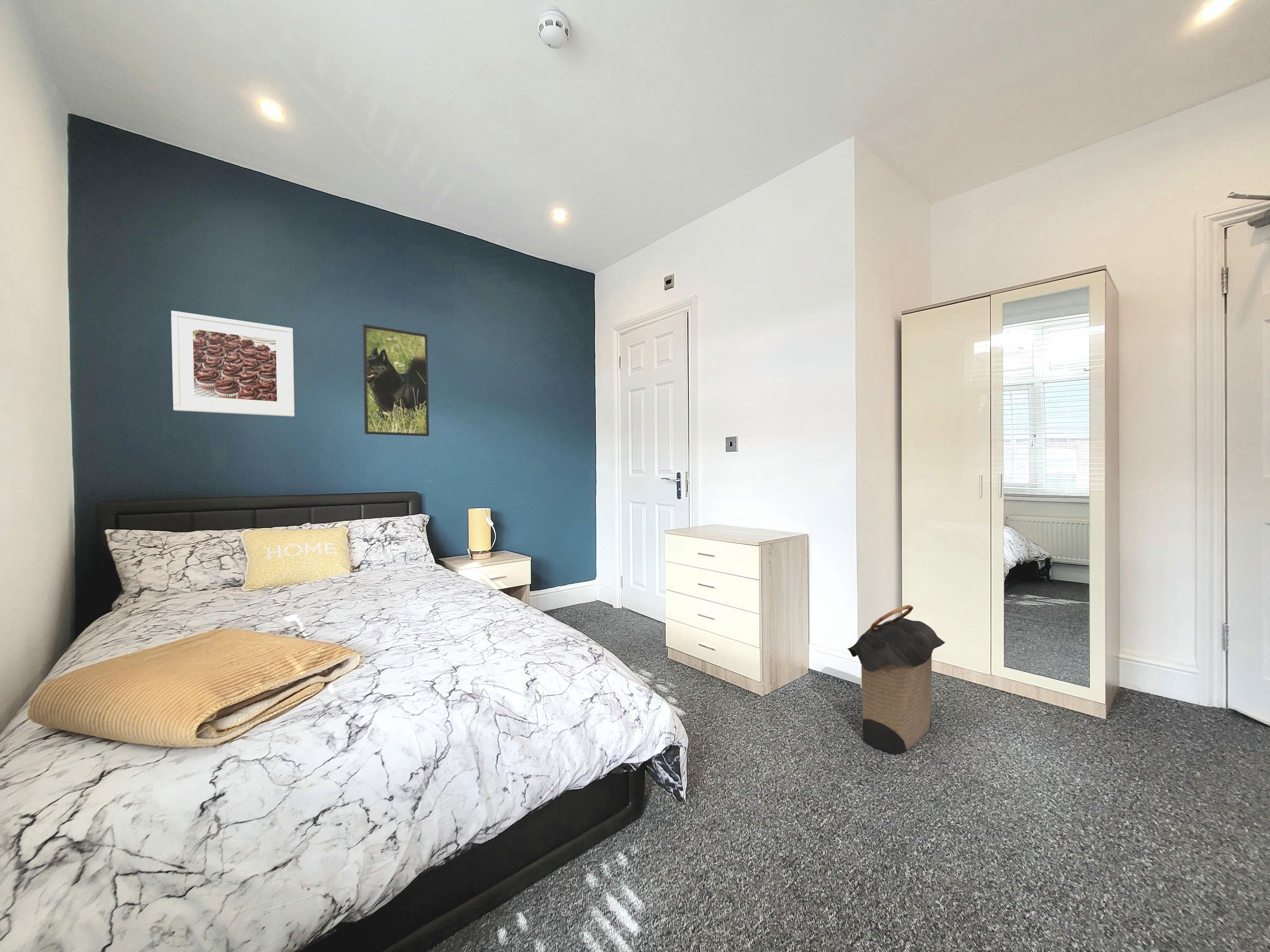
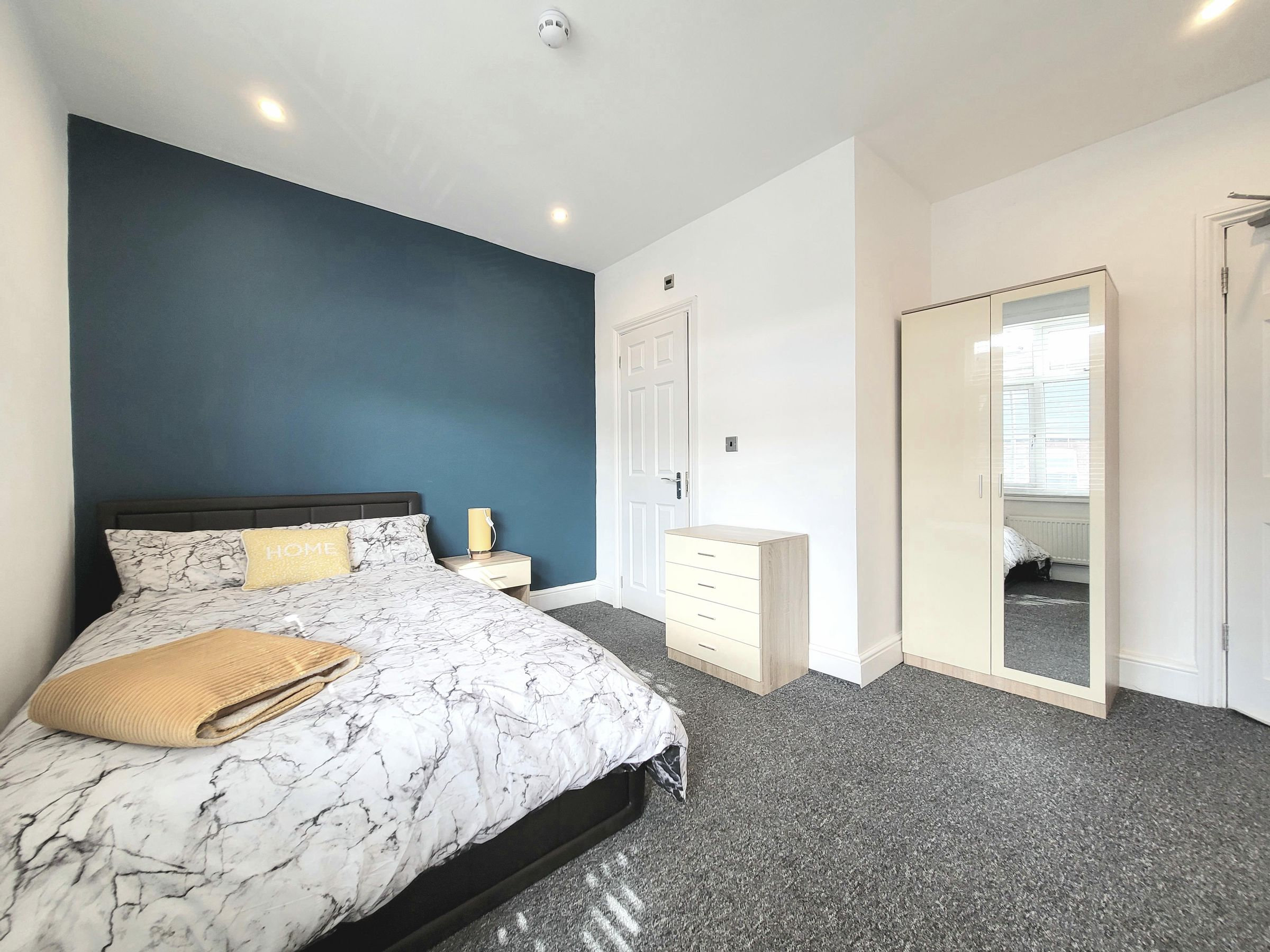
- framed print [170,310,295,417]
- laundry hamper [847,605,946,754]
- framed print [362,324,430,437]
